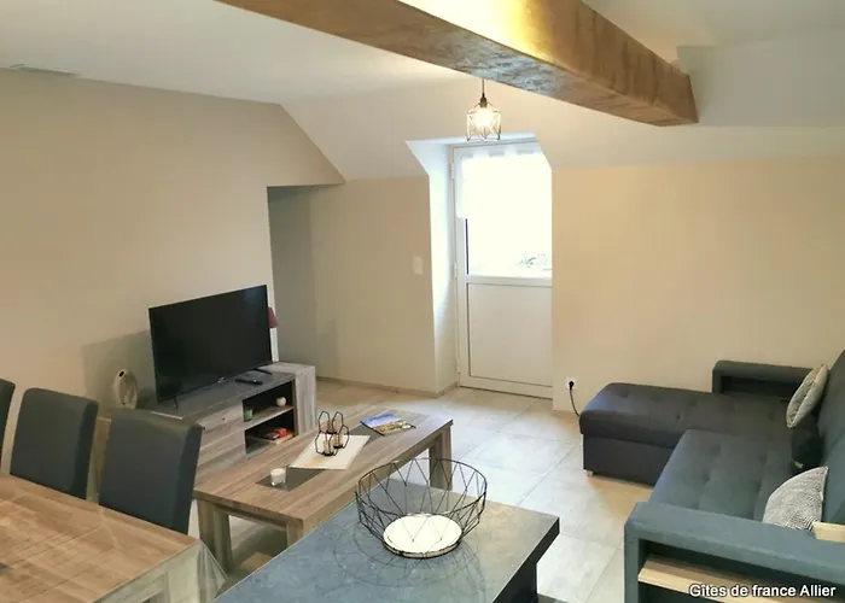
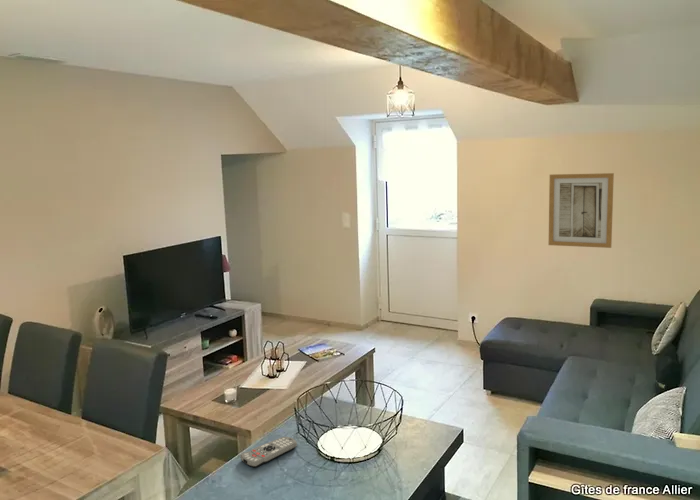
+ wall art [548,172,615,249]
+ remote control [239,436,298,468]
